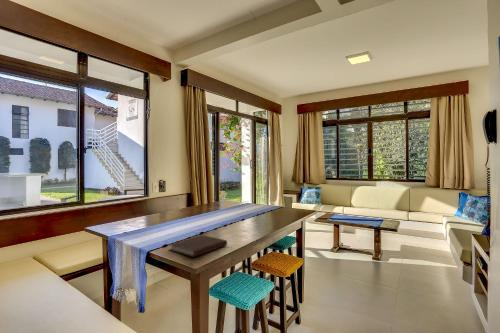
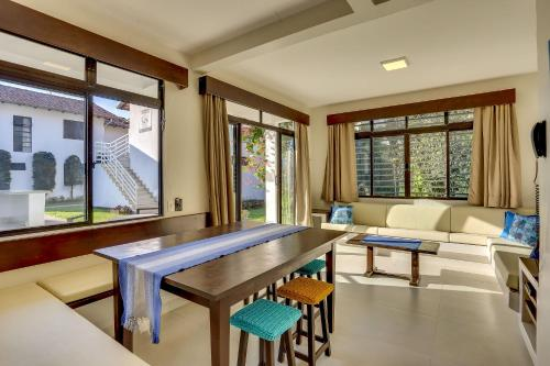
- notebook [168,234,228,258]
